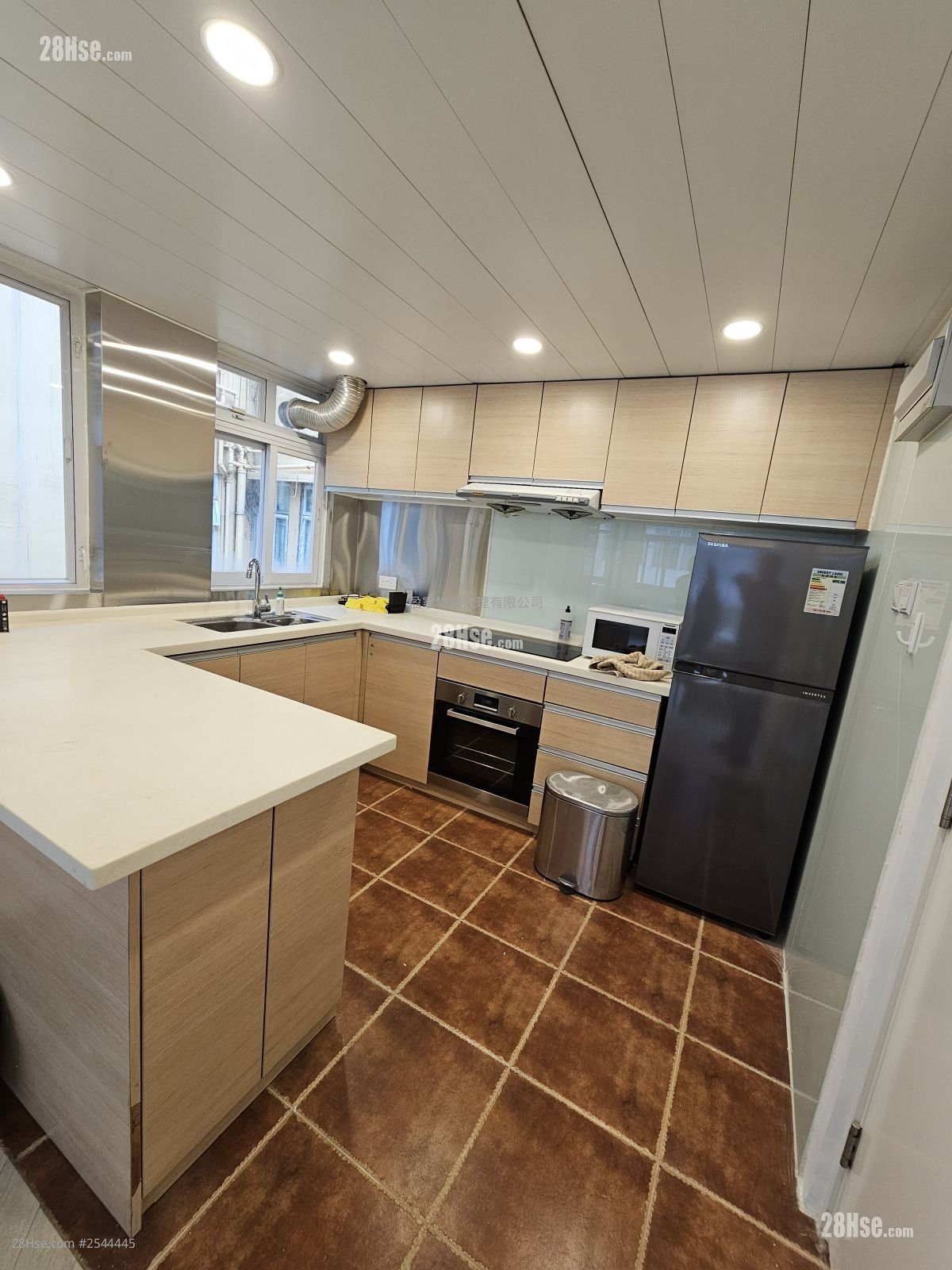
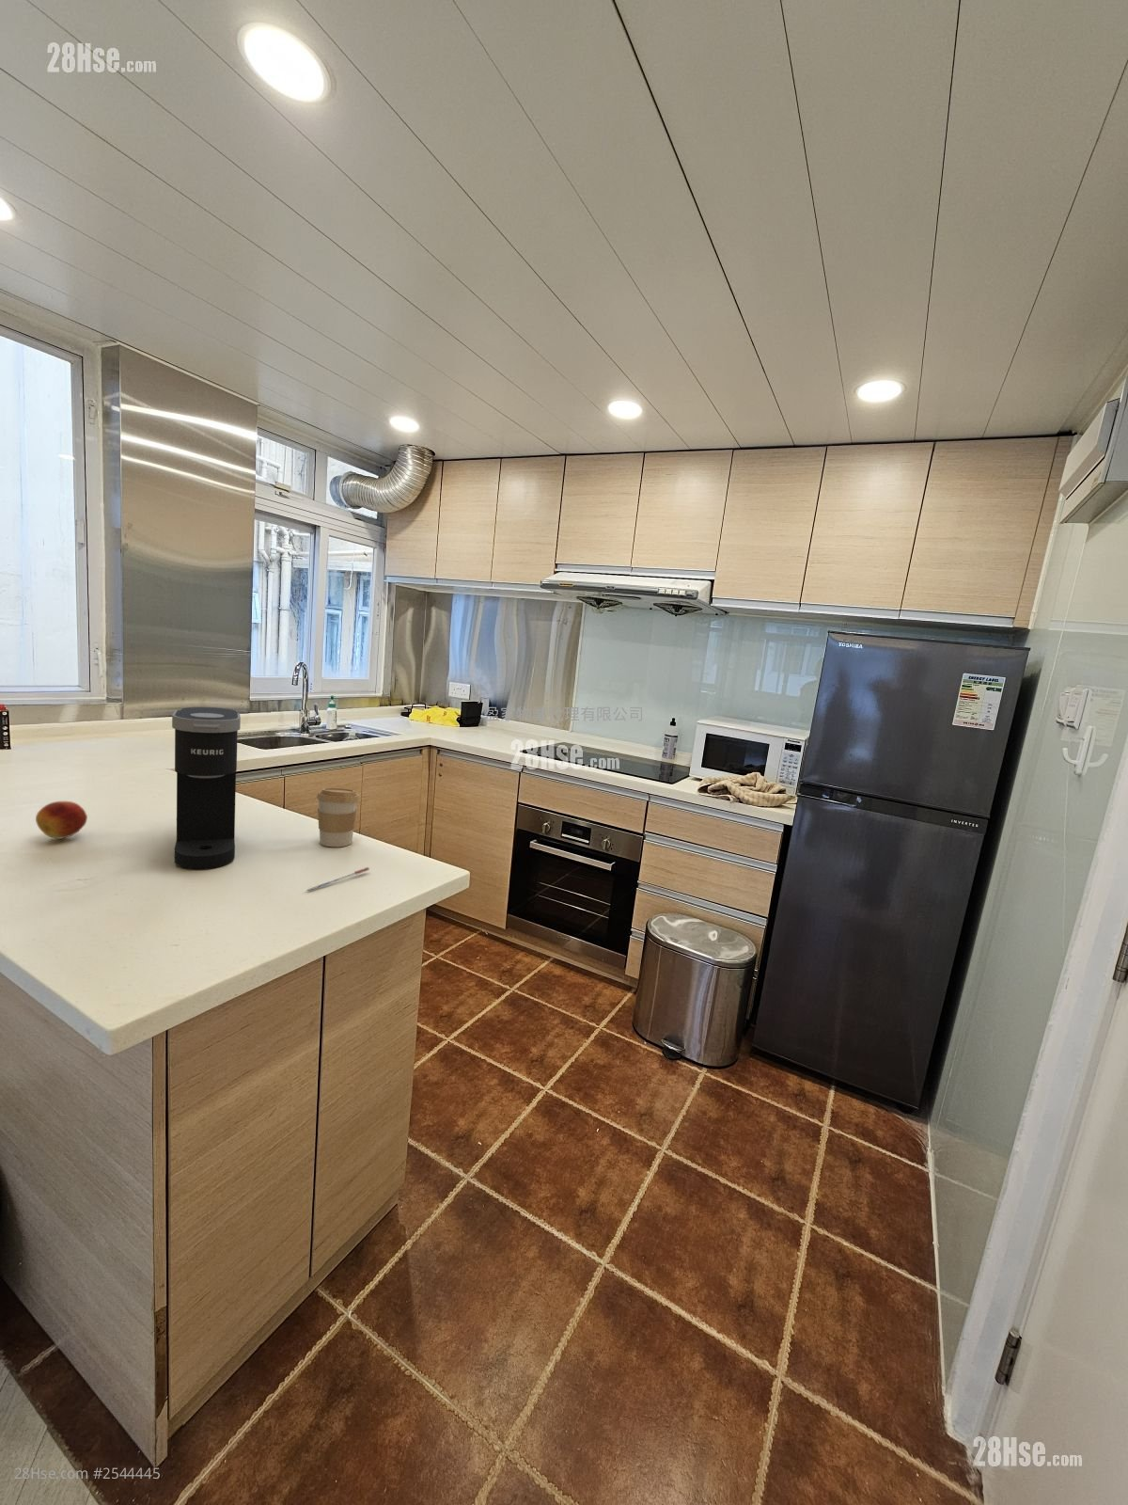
+ coffee cup [316,787,360,847]
+ fruit [34,800,89,840]
+ pen [306,866,371,892]
+ coffee maker [171,706,242,870]
